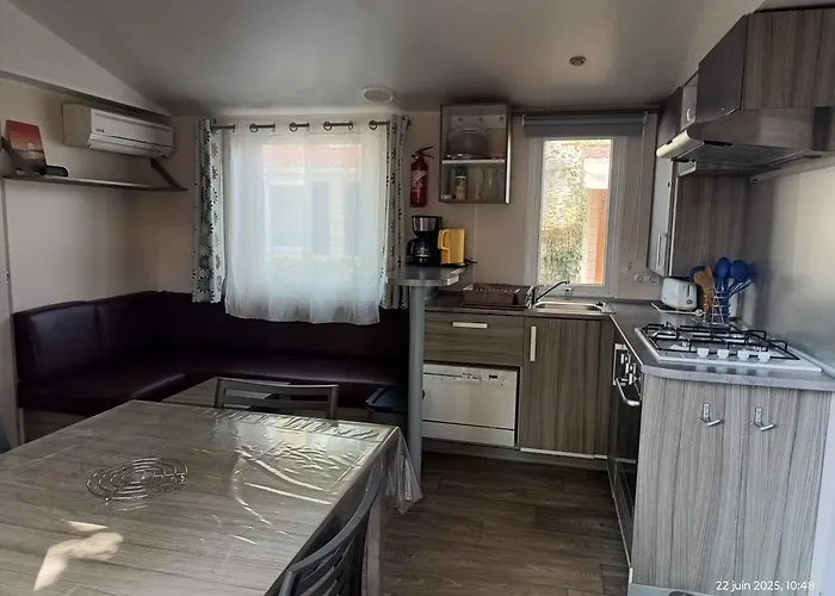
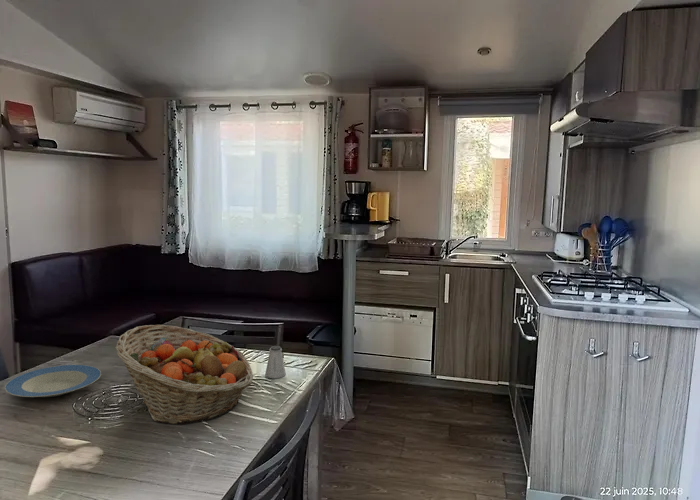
+ saltshaker [264,345,287,379]
+ plate [3,364,102,398]
+ fruit basket [115,324,254,425]
